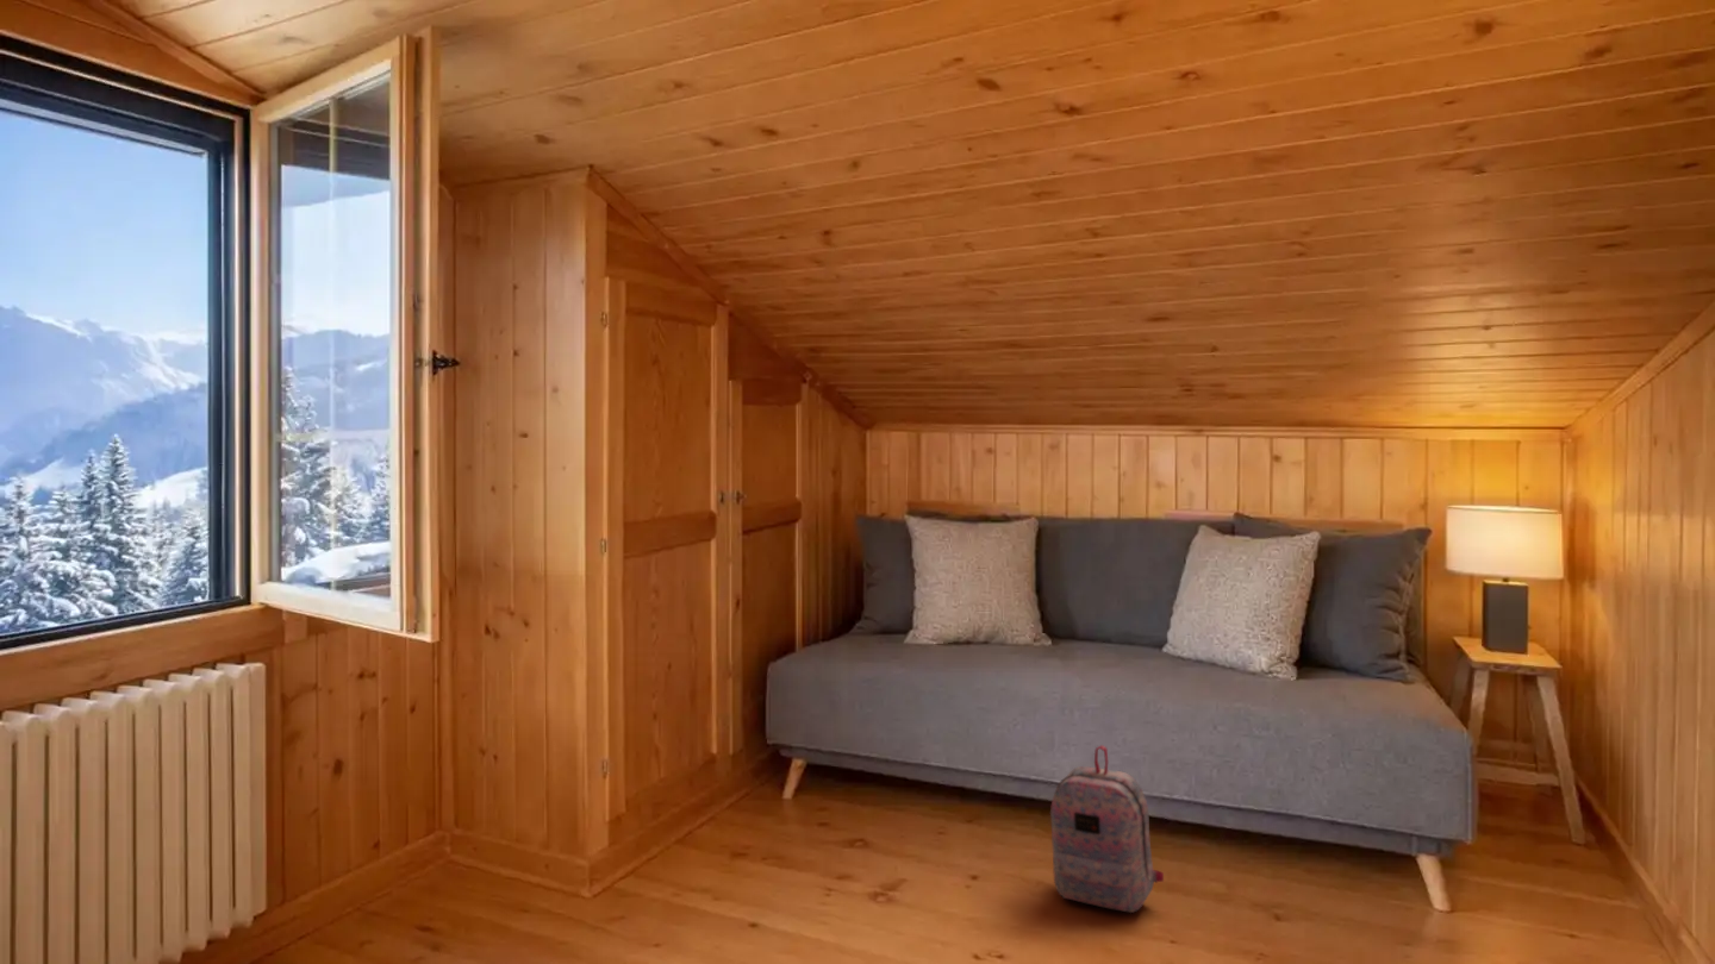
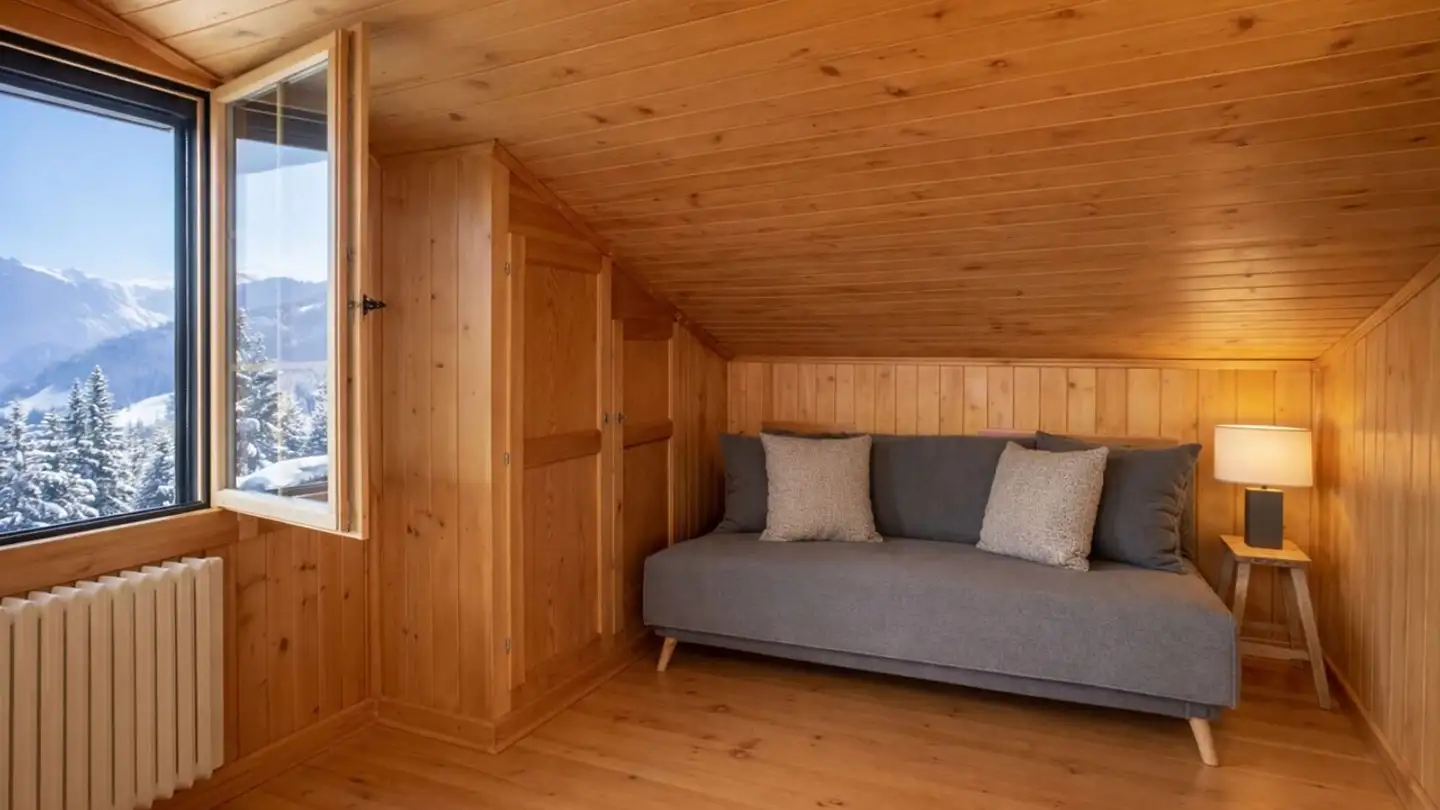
- backpack [1049,744,1165,914]
